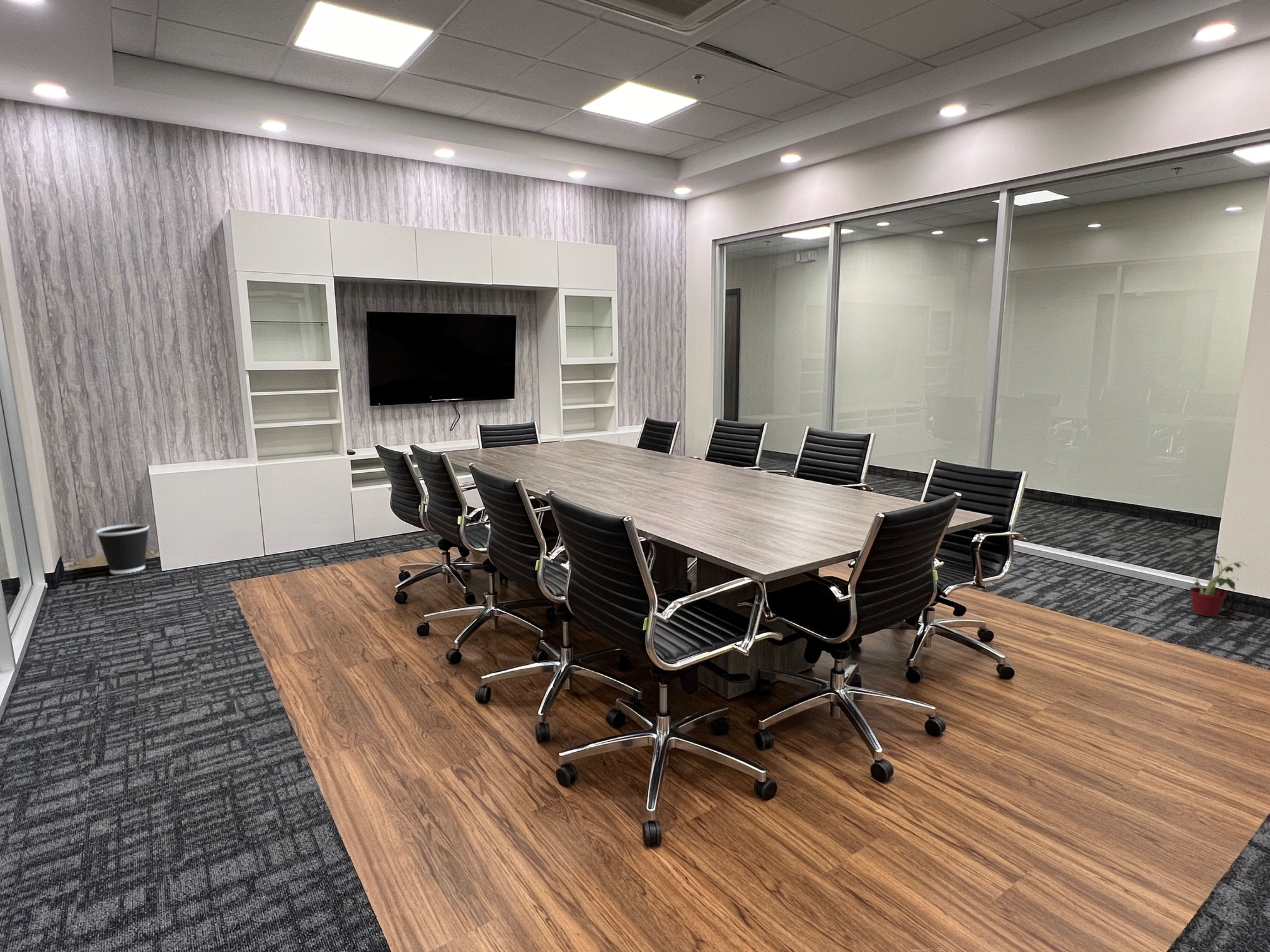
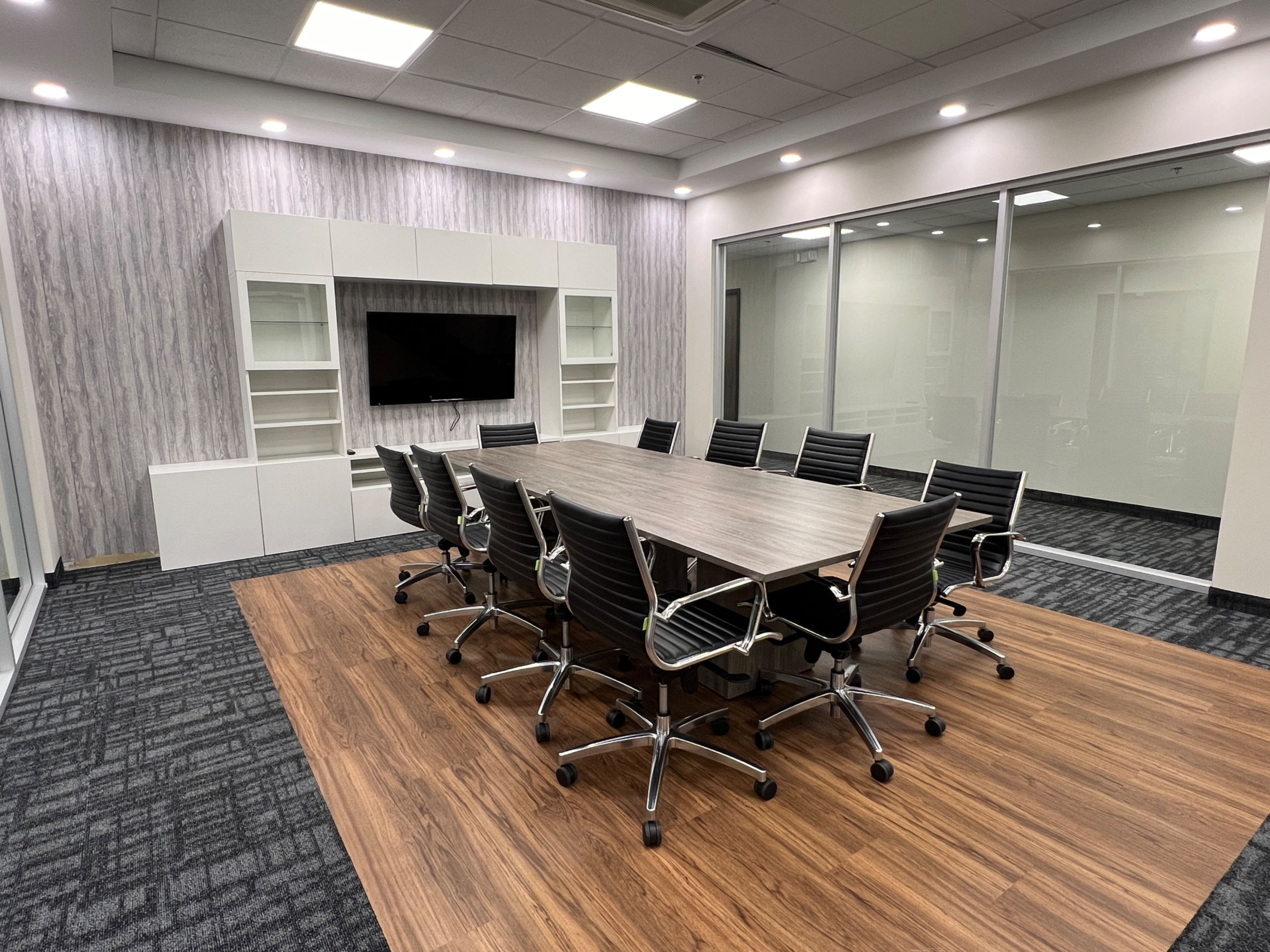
- wastebasket [95,523,150,574]
- potted plant [1183,553,1248,617]
